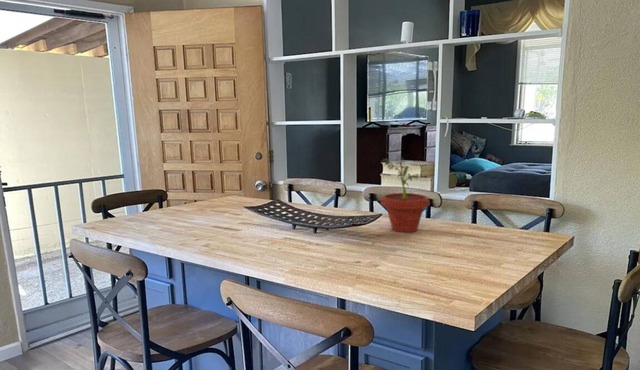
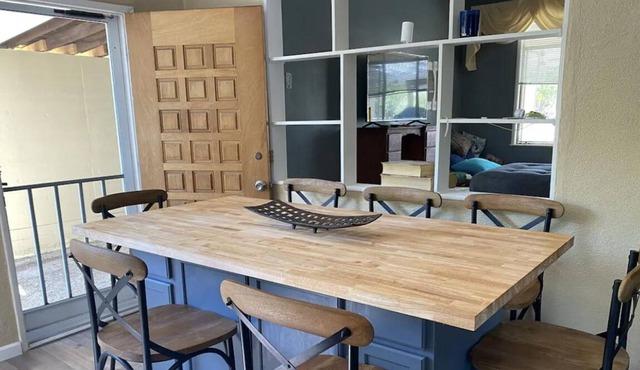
- potted plant [380,156,431,233]
